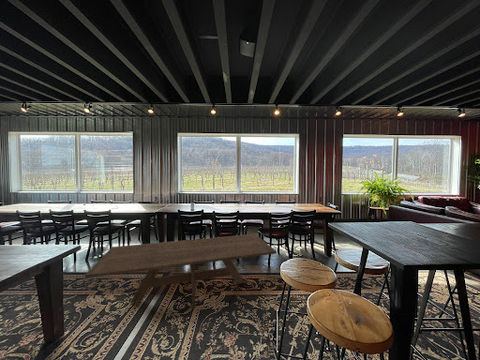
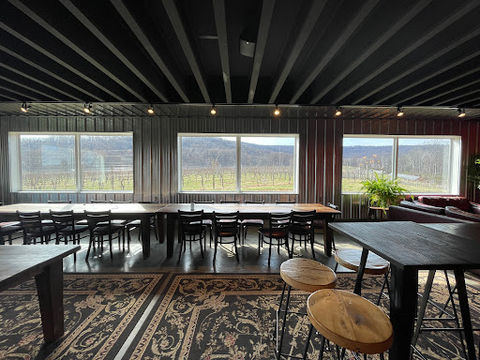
- dining table [84,233,277,309]
